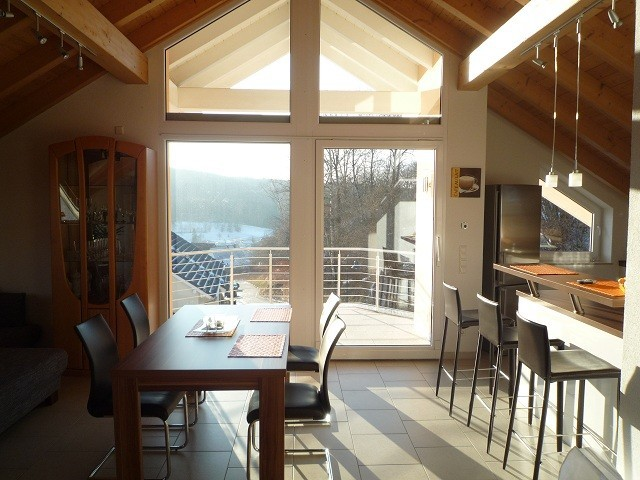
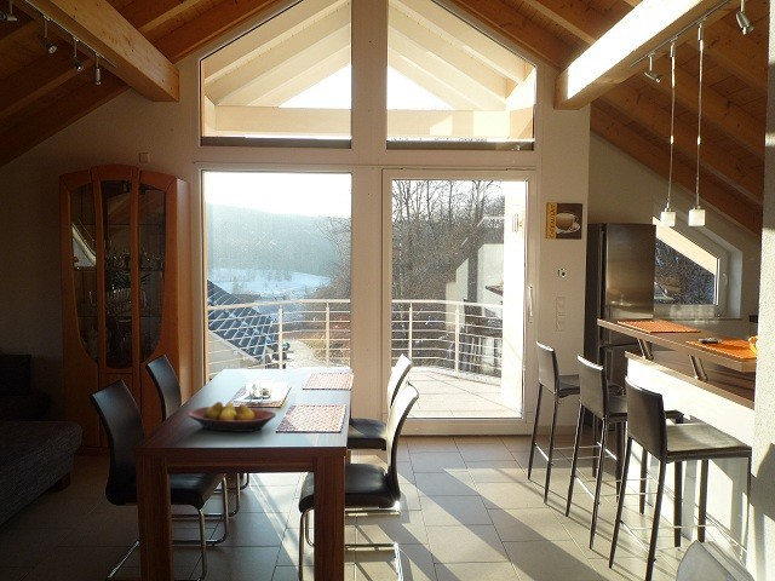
+ fruit bowl [186,401,277,433]
